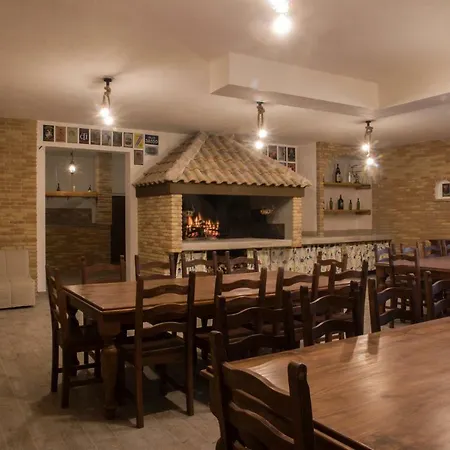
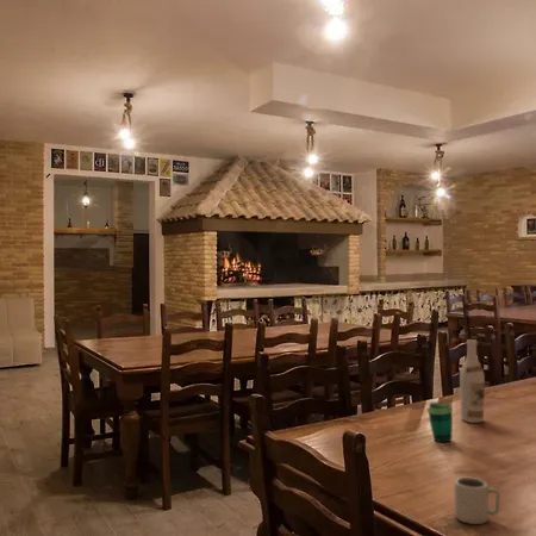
+ cup [453,476,501,525]
+ wine bottle [459,338,486,424]
+ cup [426,401,454,443]
